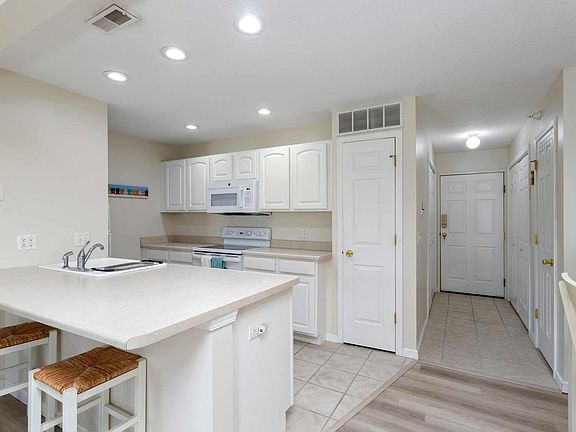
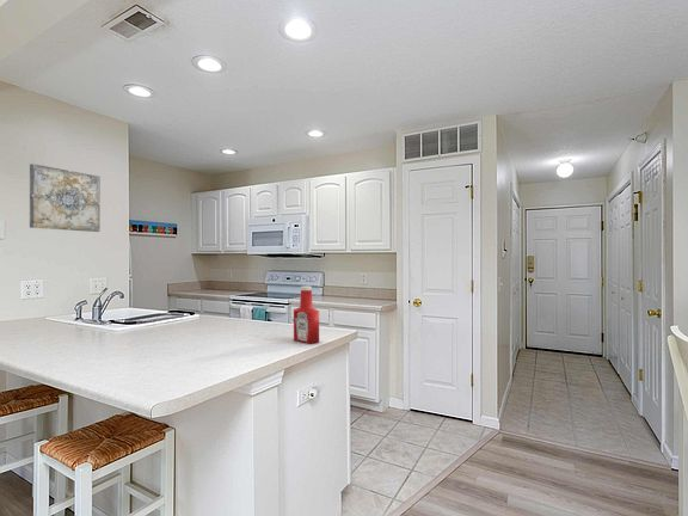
+ soap bottle [293,285,320,344]
+ wall art [29,162,102,233]
